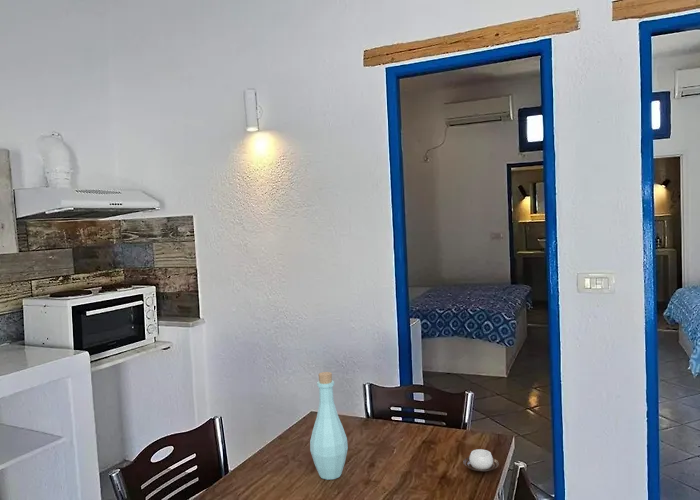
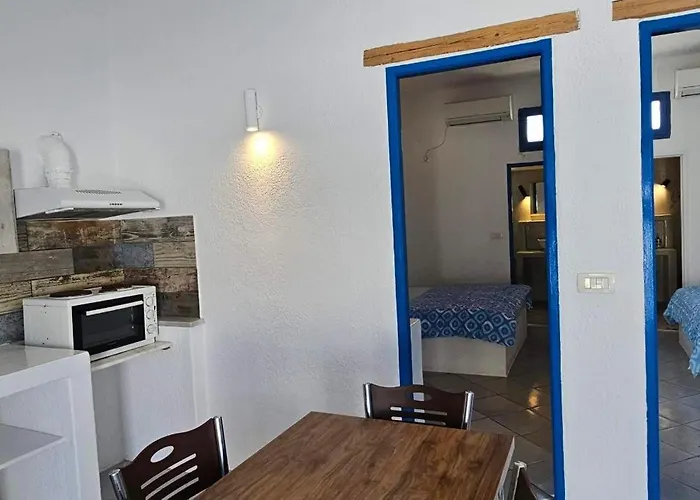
- cup [462,448,500,472]
- bottle [309,371,349,481]
